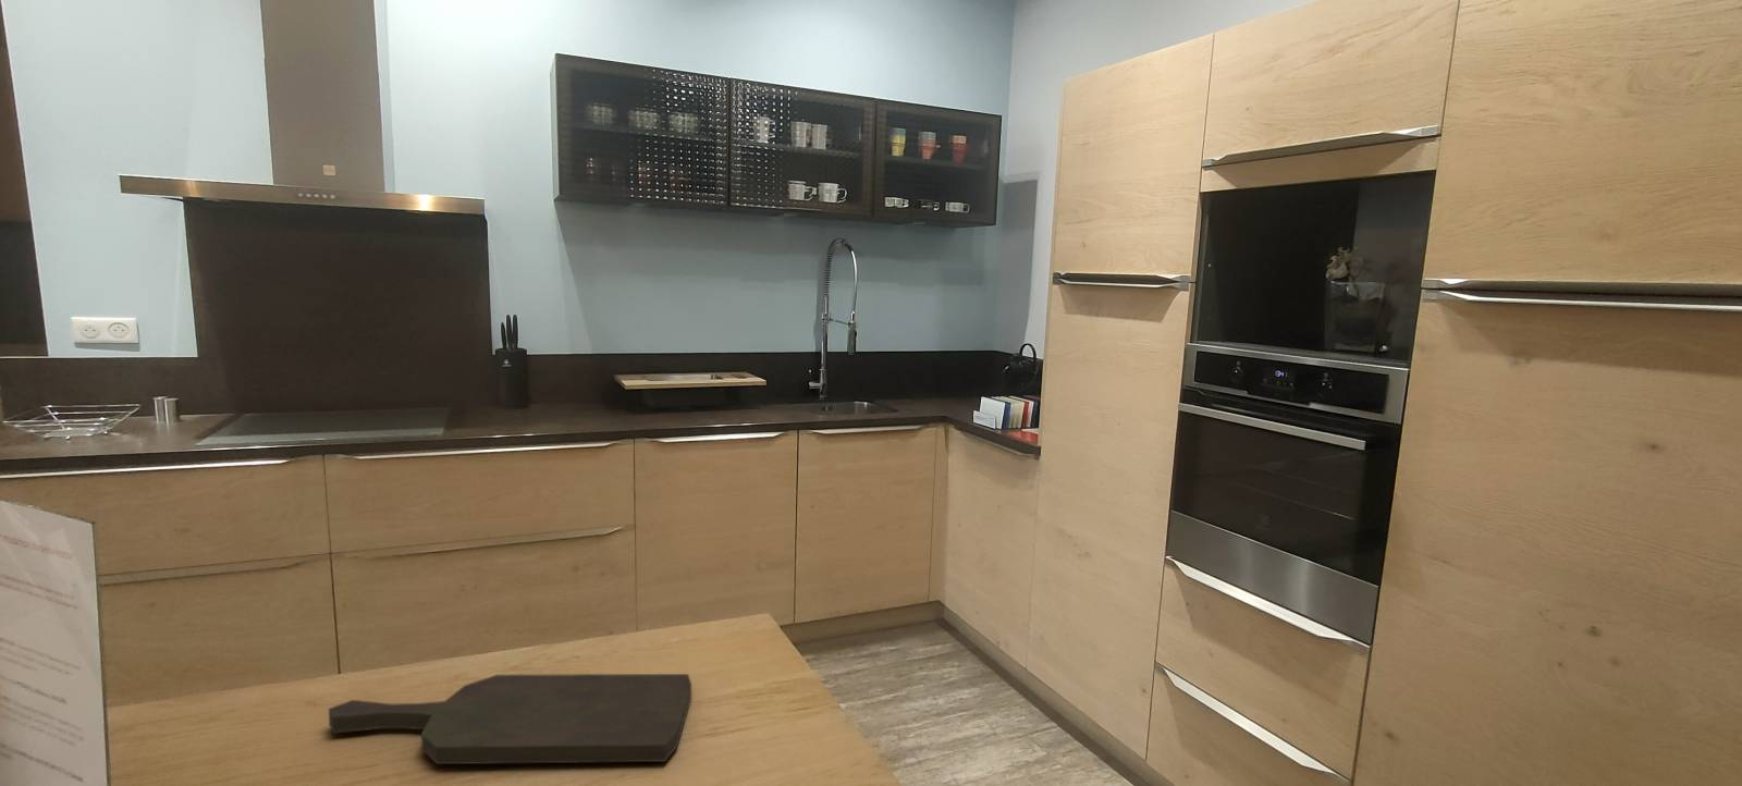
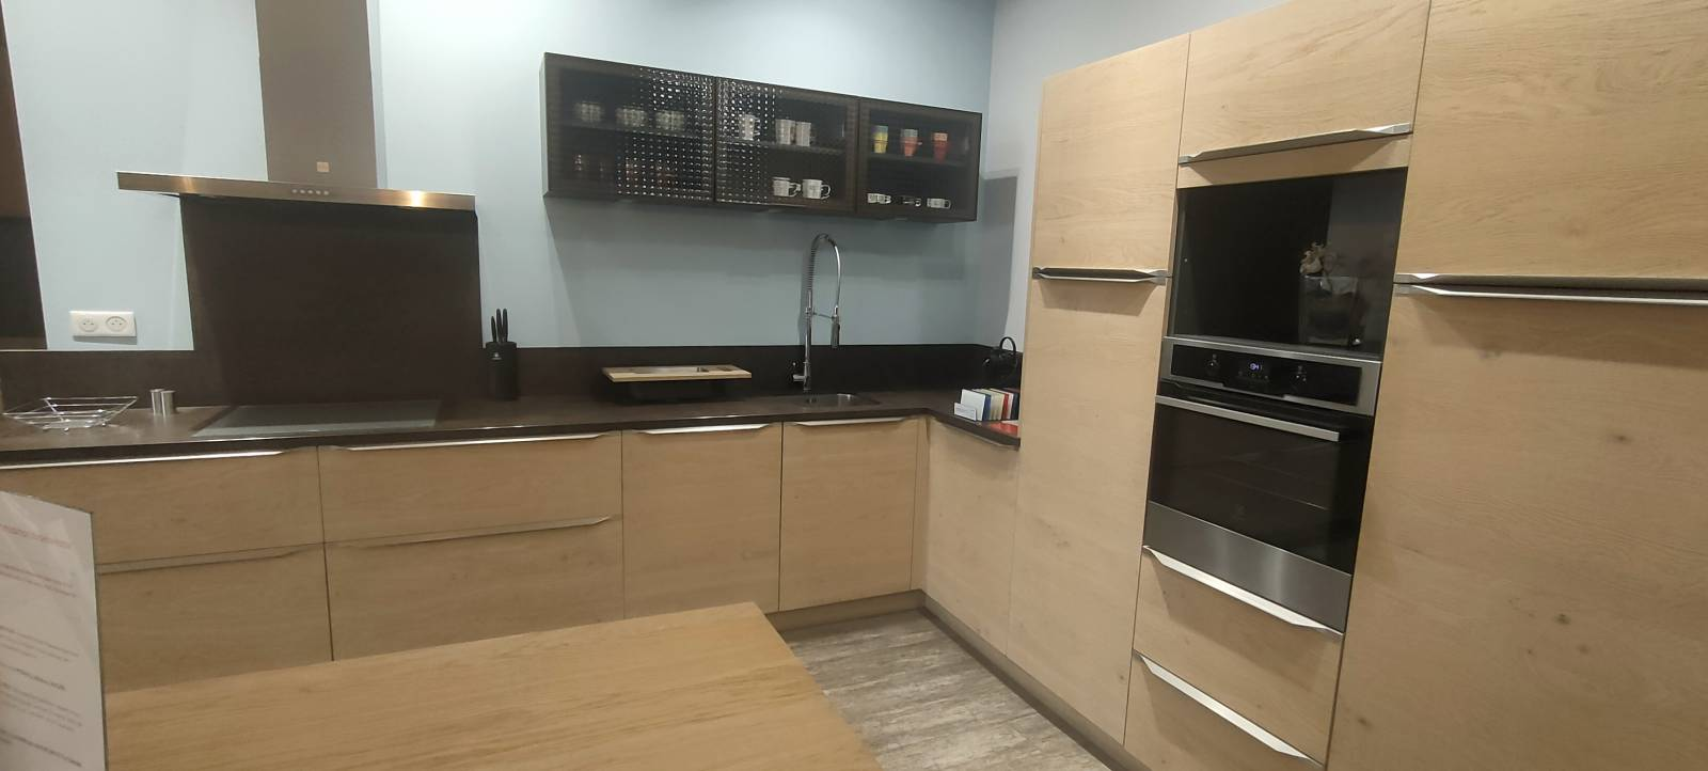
- cutting board [328,673,692,765]
